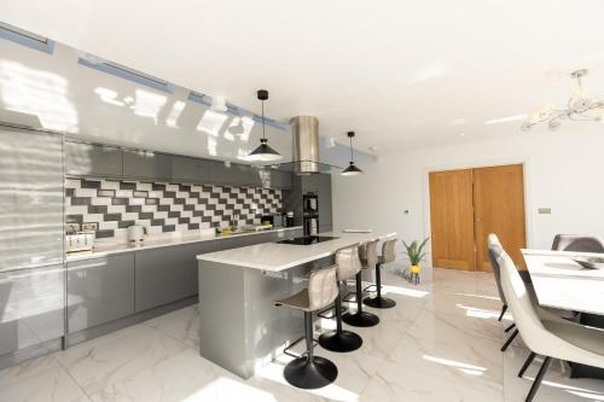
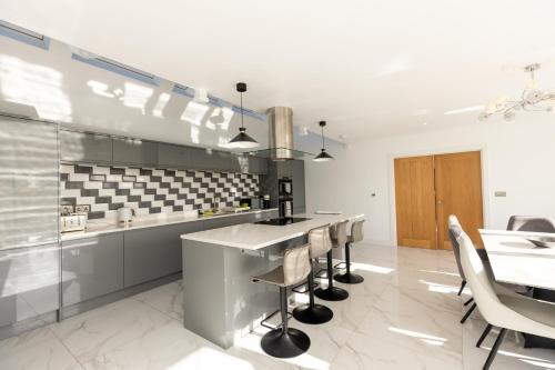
- house plant [400,235,431,286]
